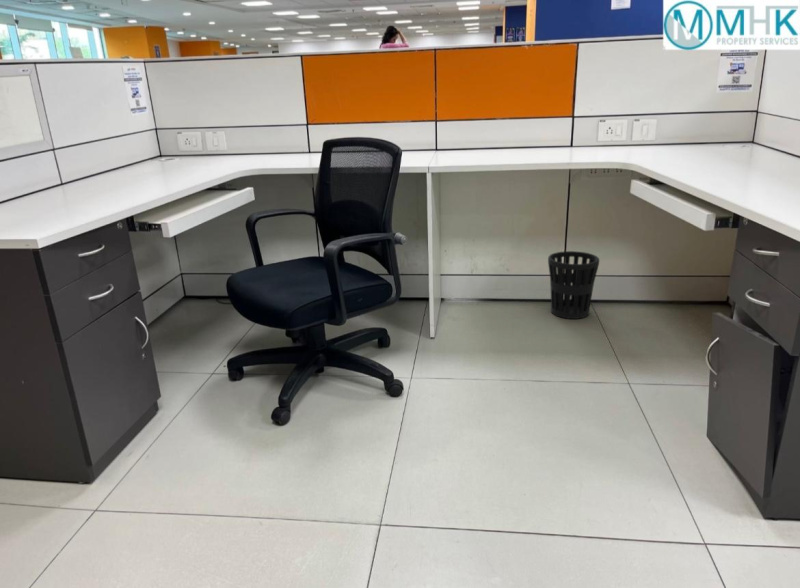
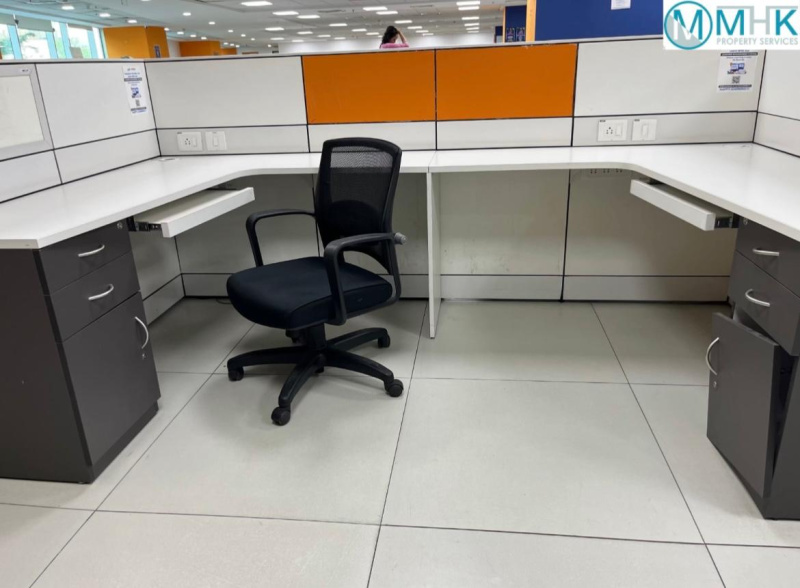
- wastebasket [547,250,600,320]
